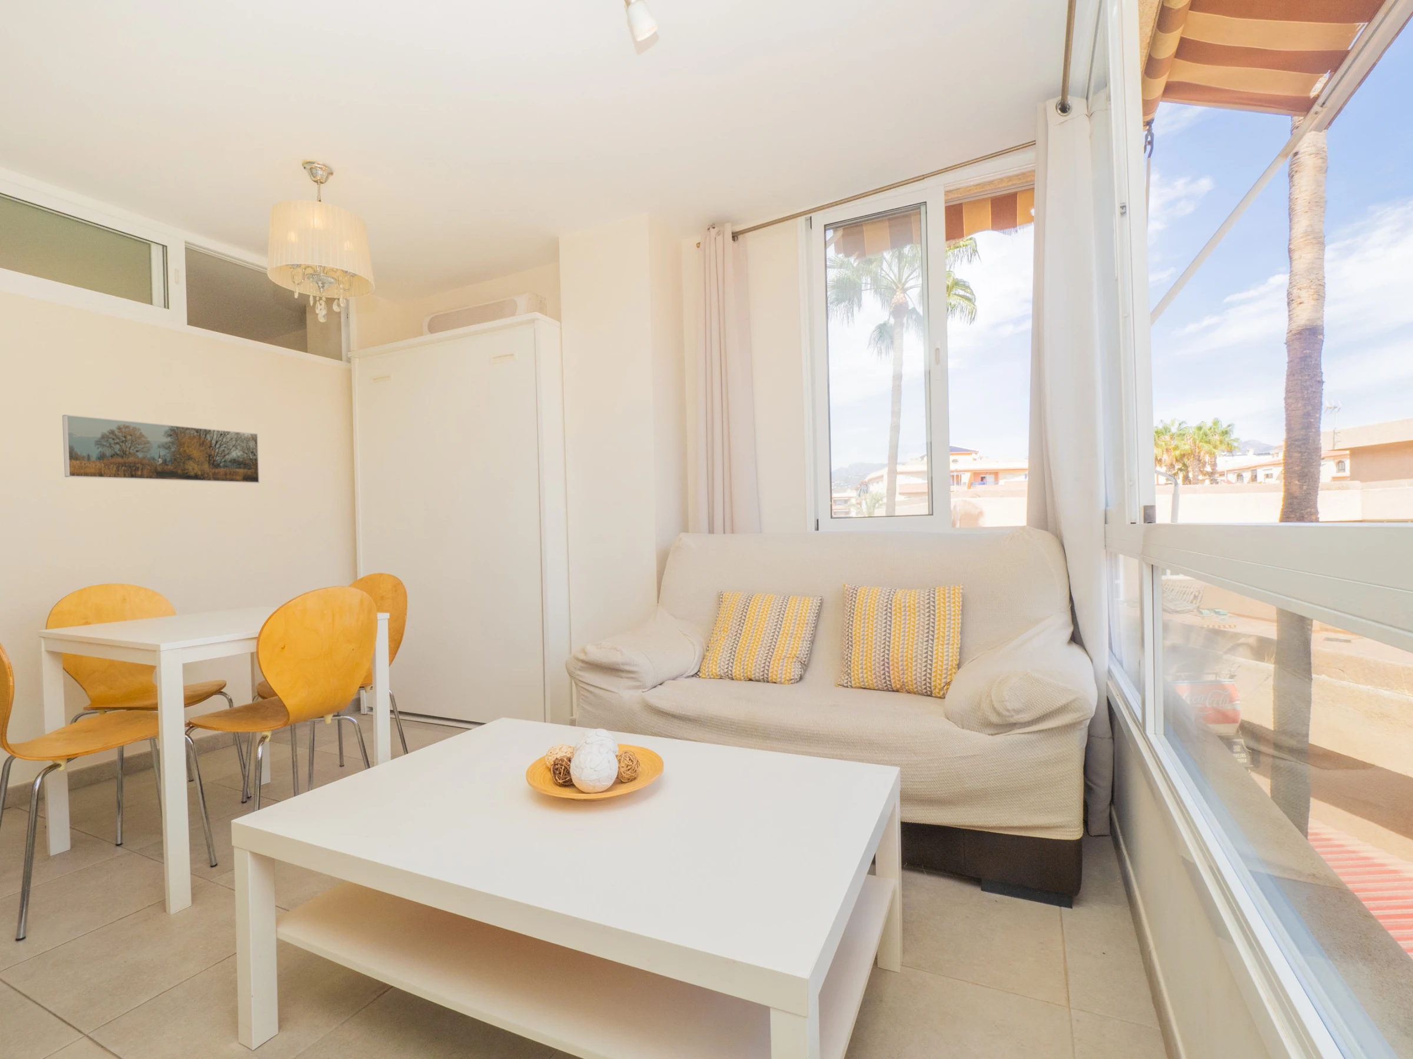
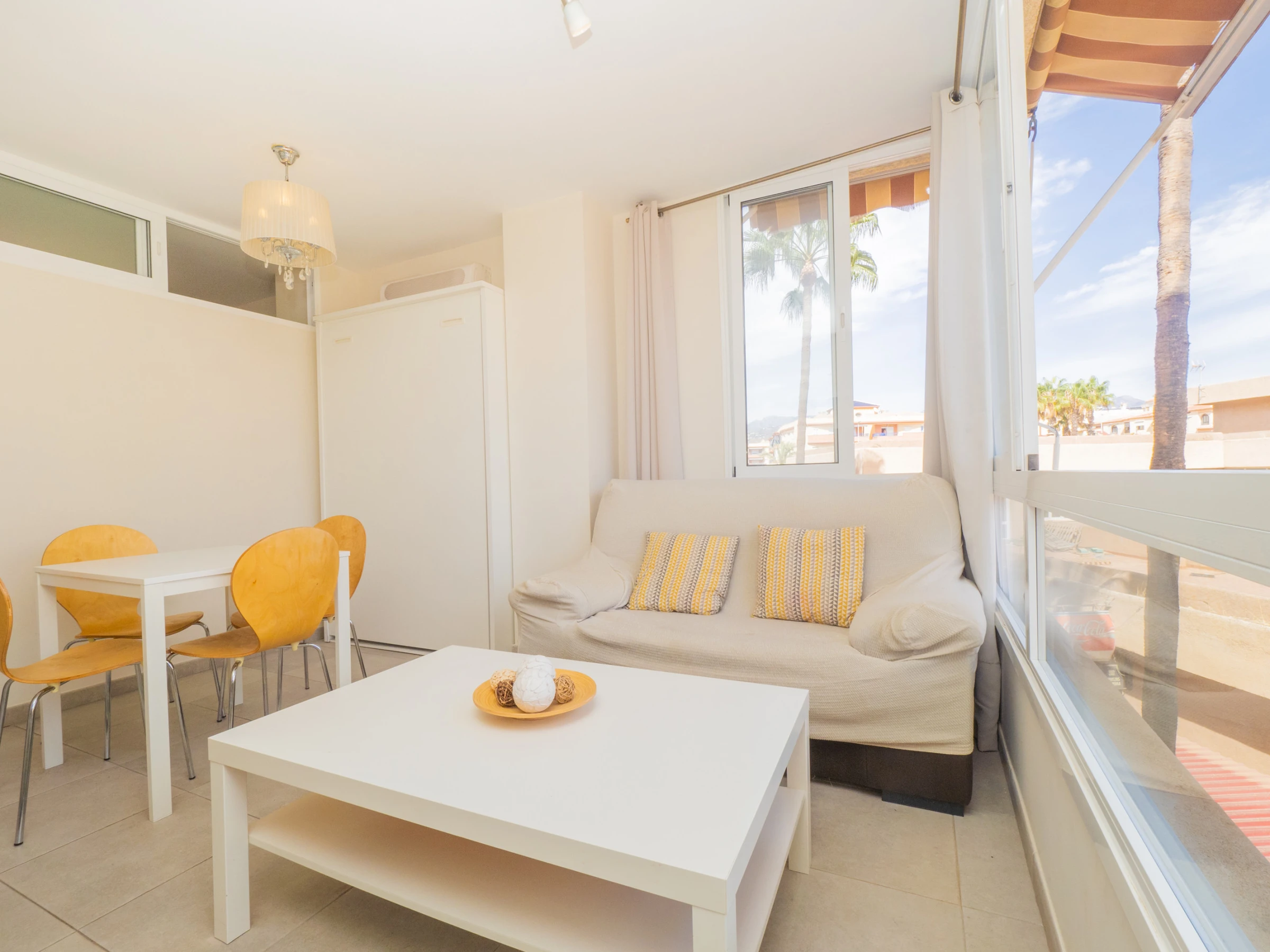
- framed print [62,414,260,484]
